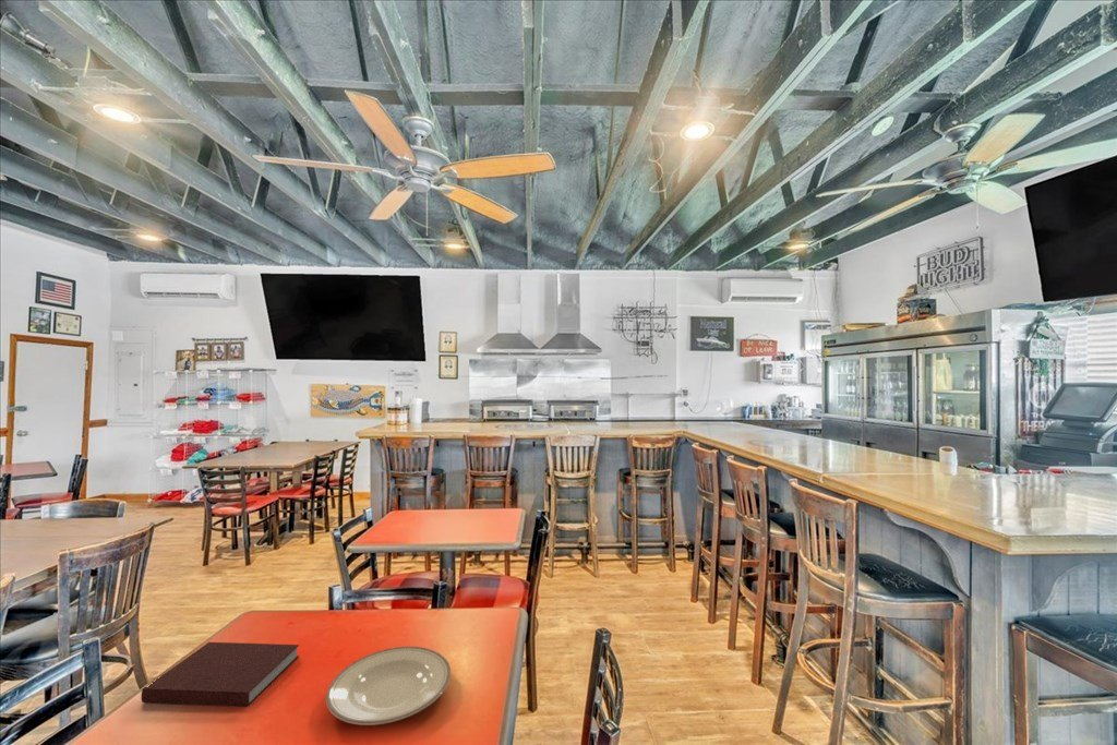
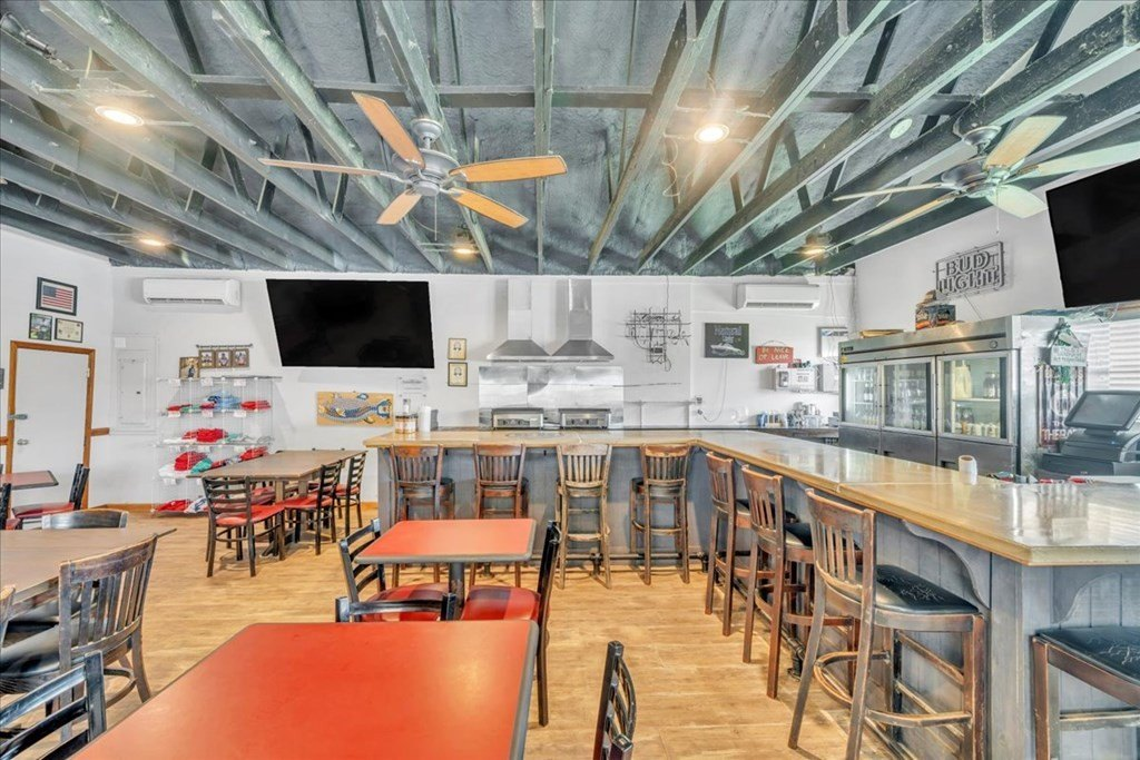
- notebook [141,641,300,708]
- plate [325,646,452,726]
